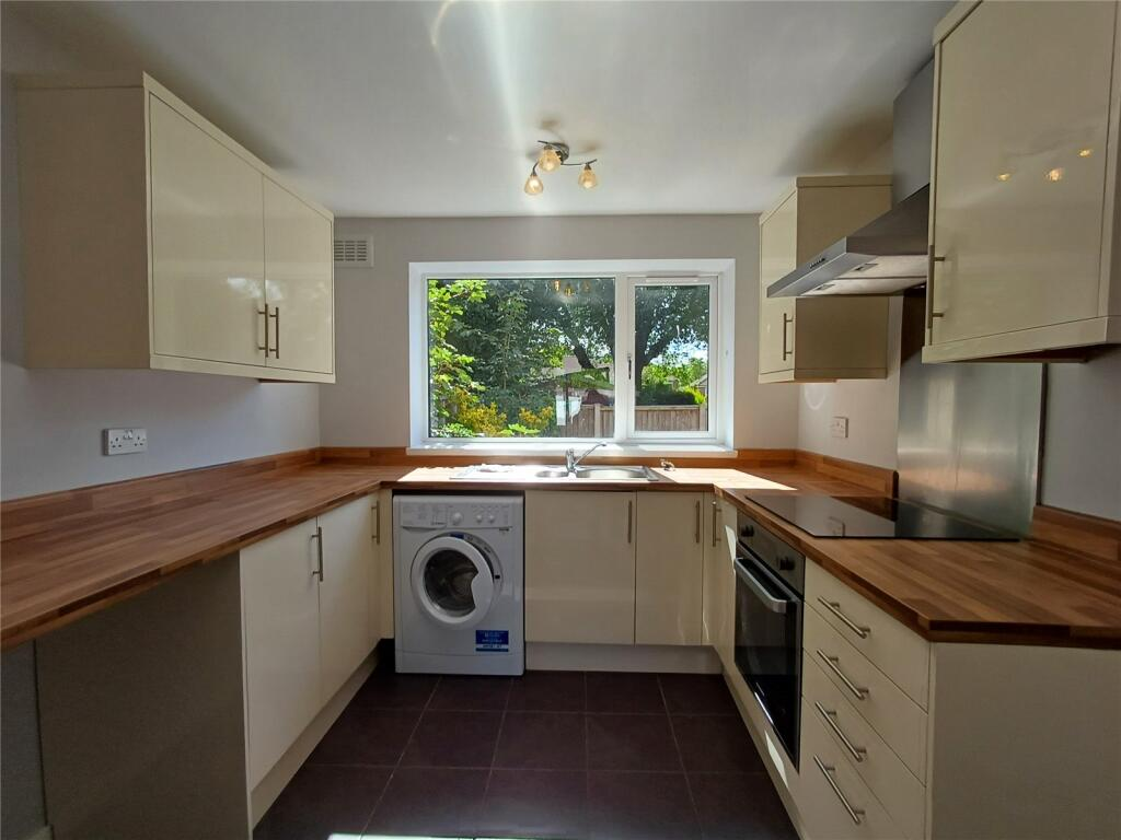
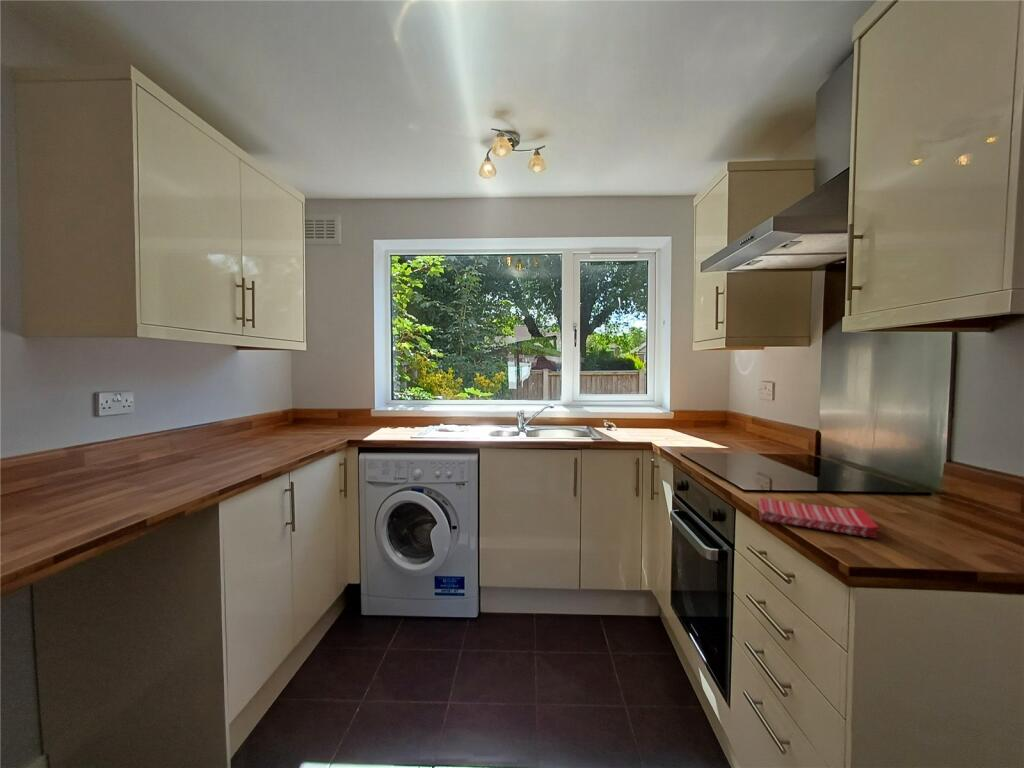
+ dish towel [759,497,882,539]
